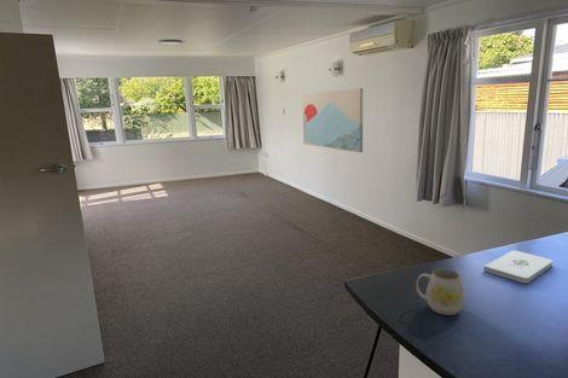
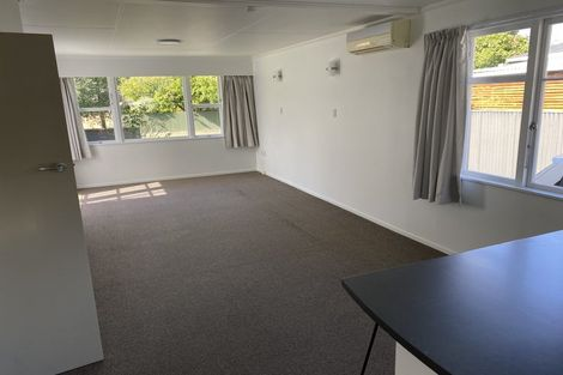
- notepad [482,249,555,284]
- mug [415,268,466,316]
- wall art [301,87,364,153]
